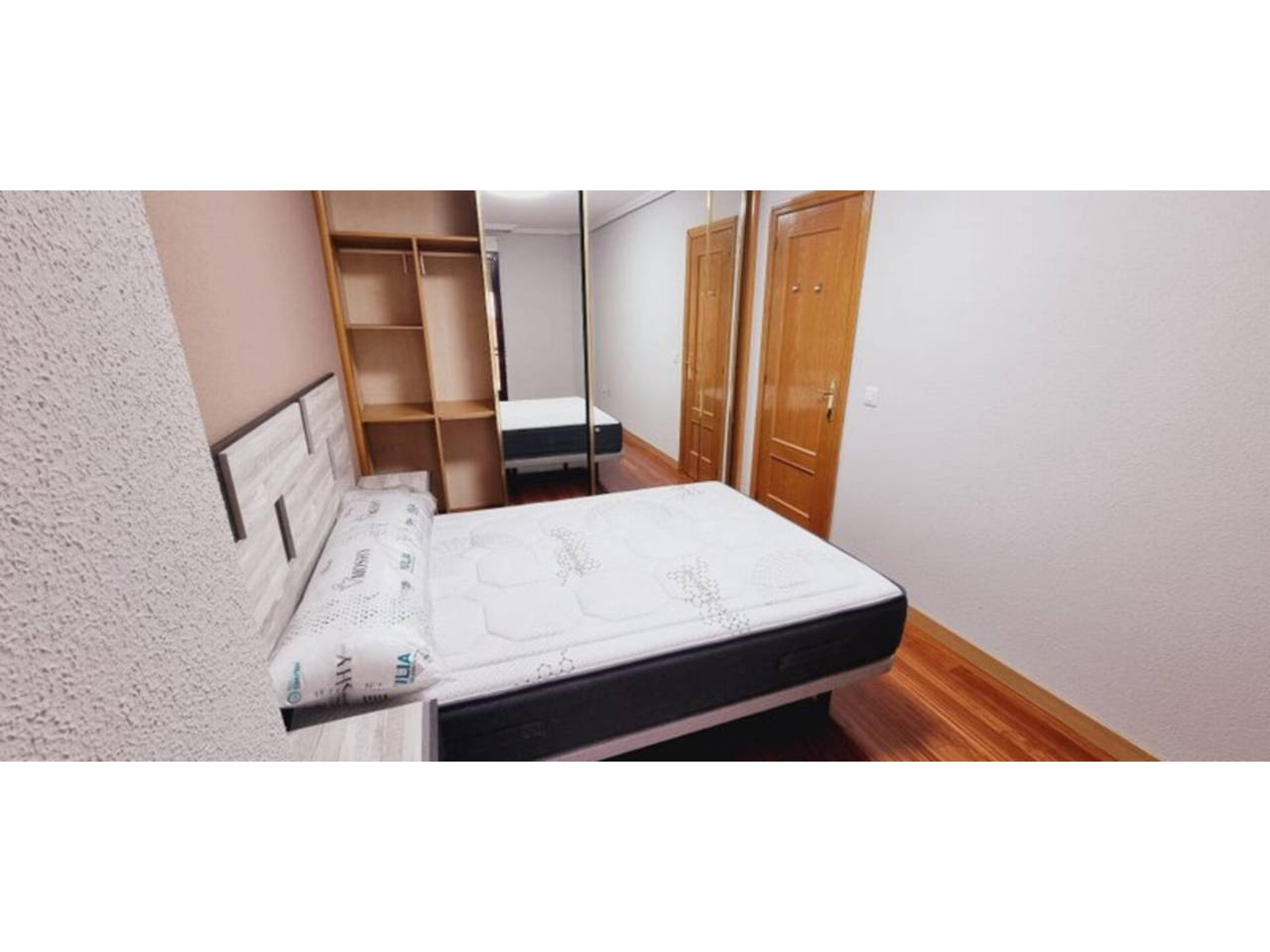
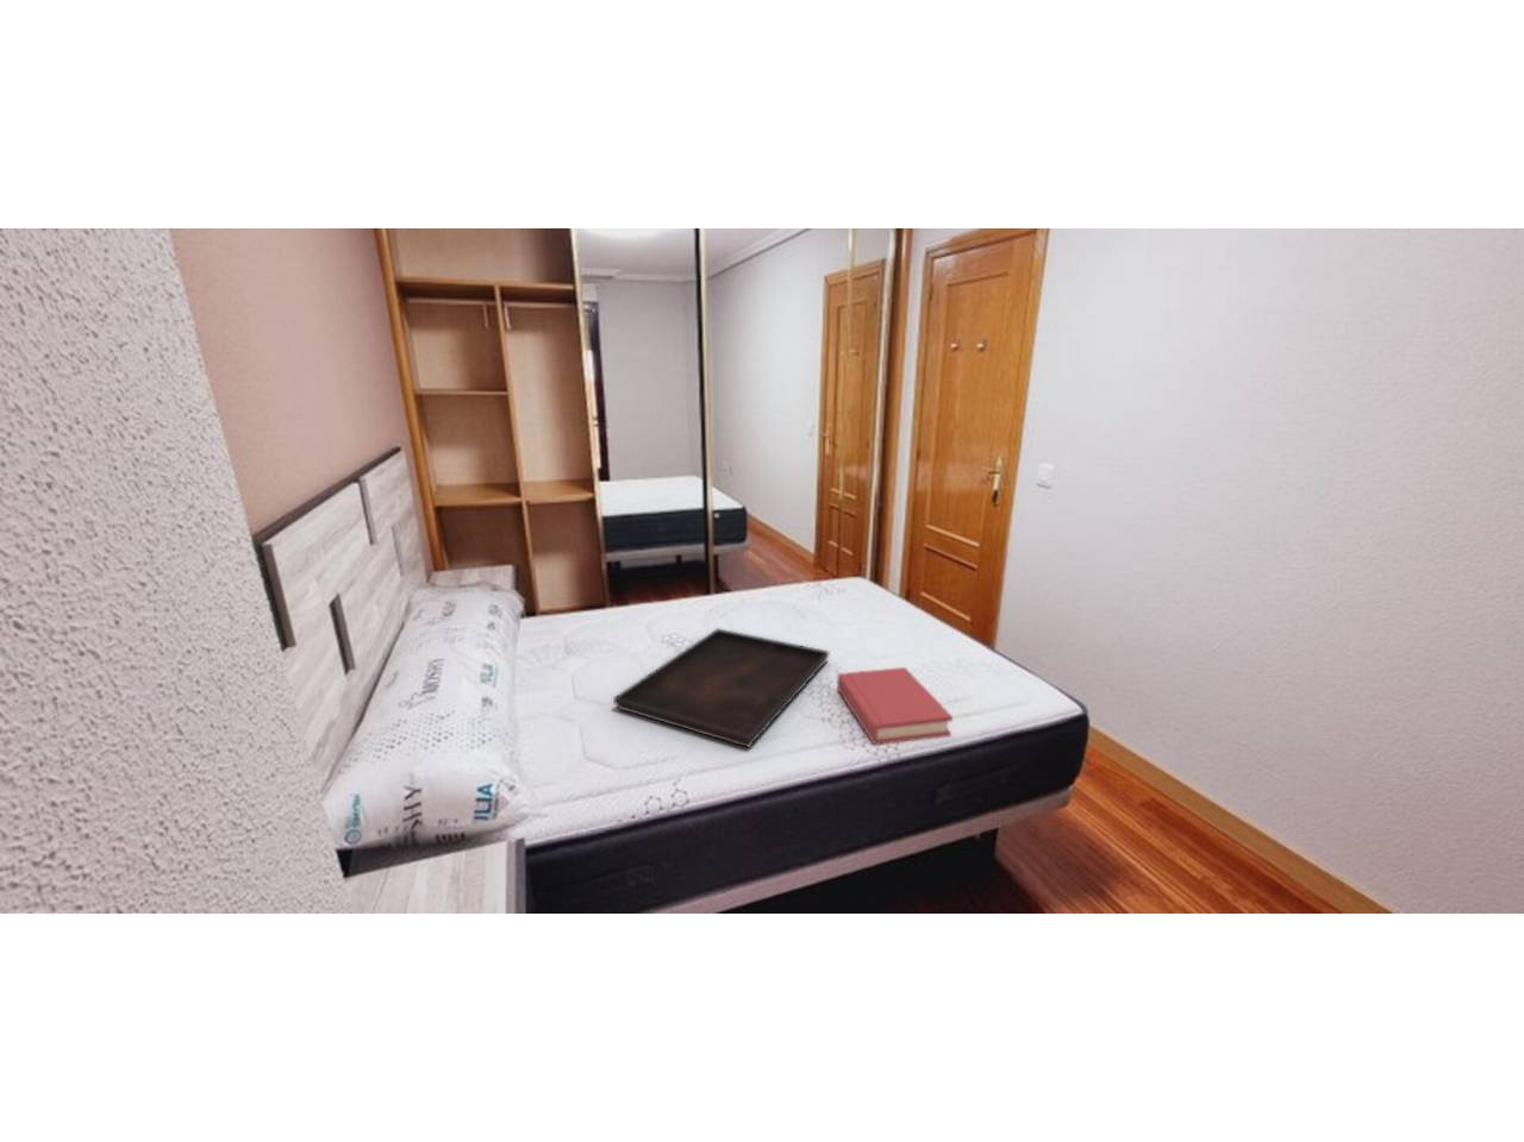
+ serving tray [612,627,830,749]
+ hardback book [836,666,954,746]
